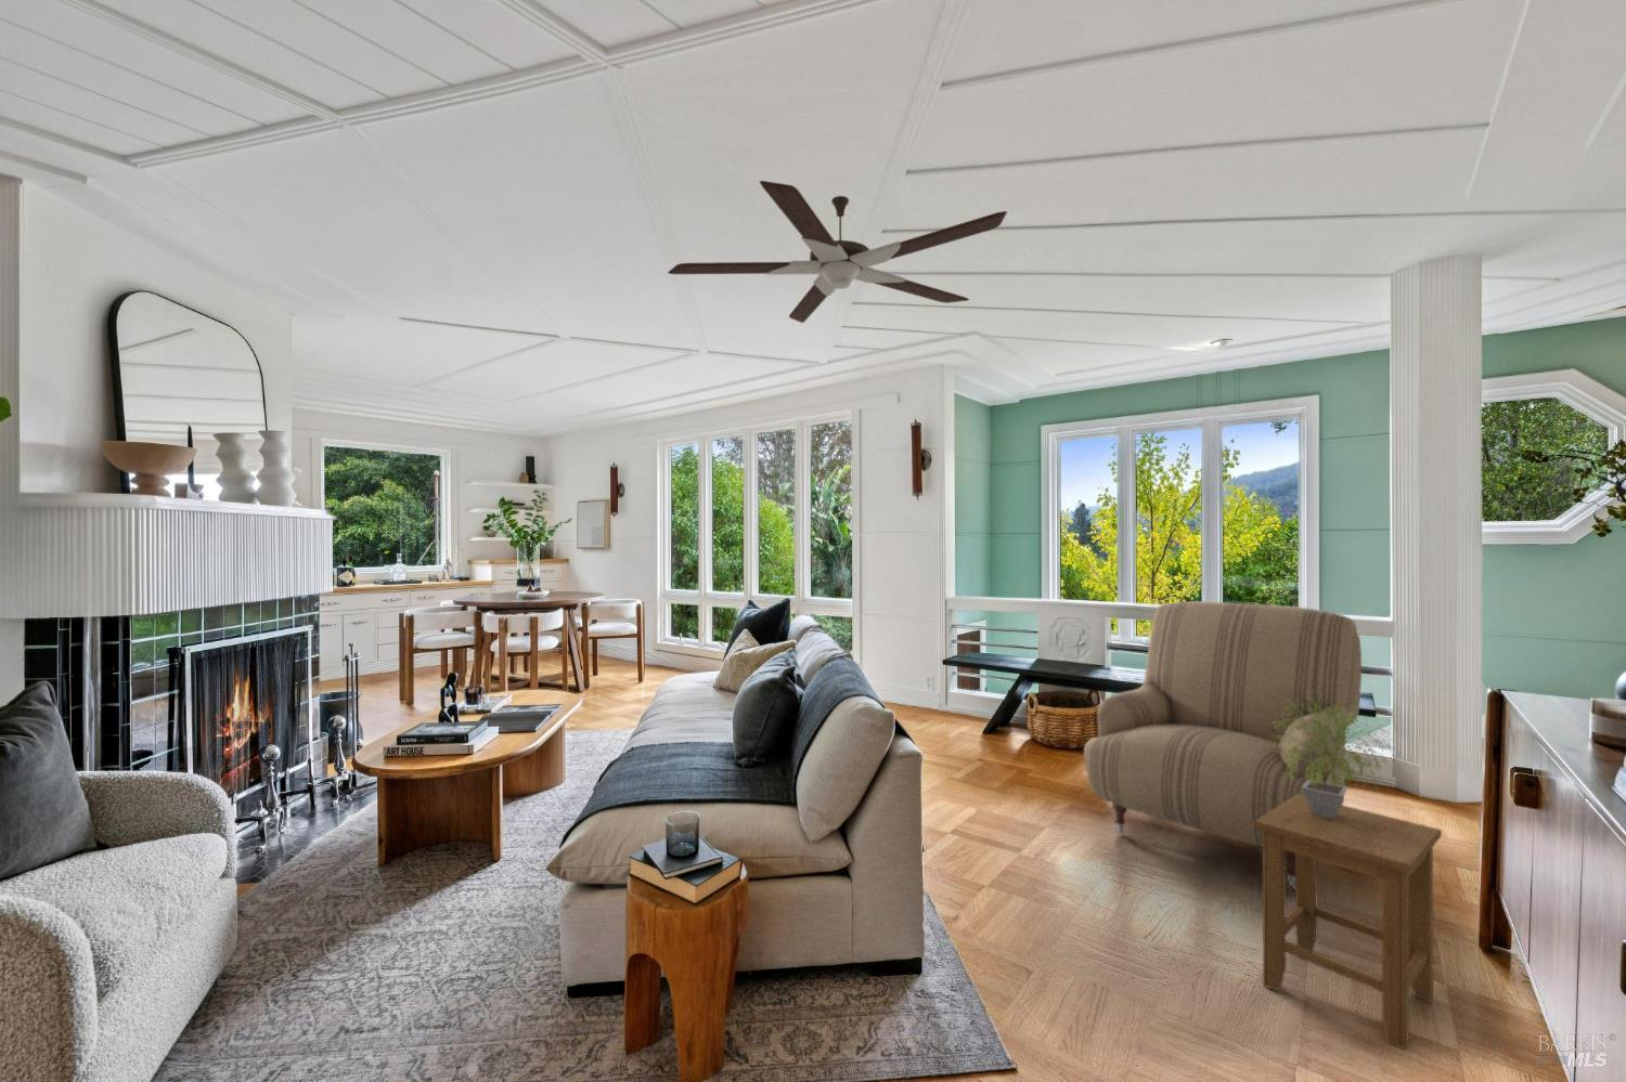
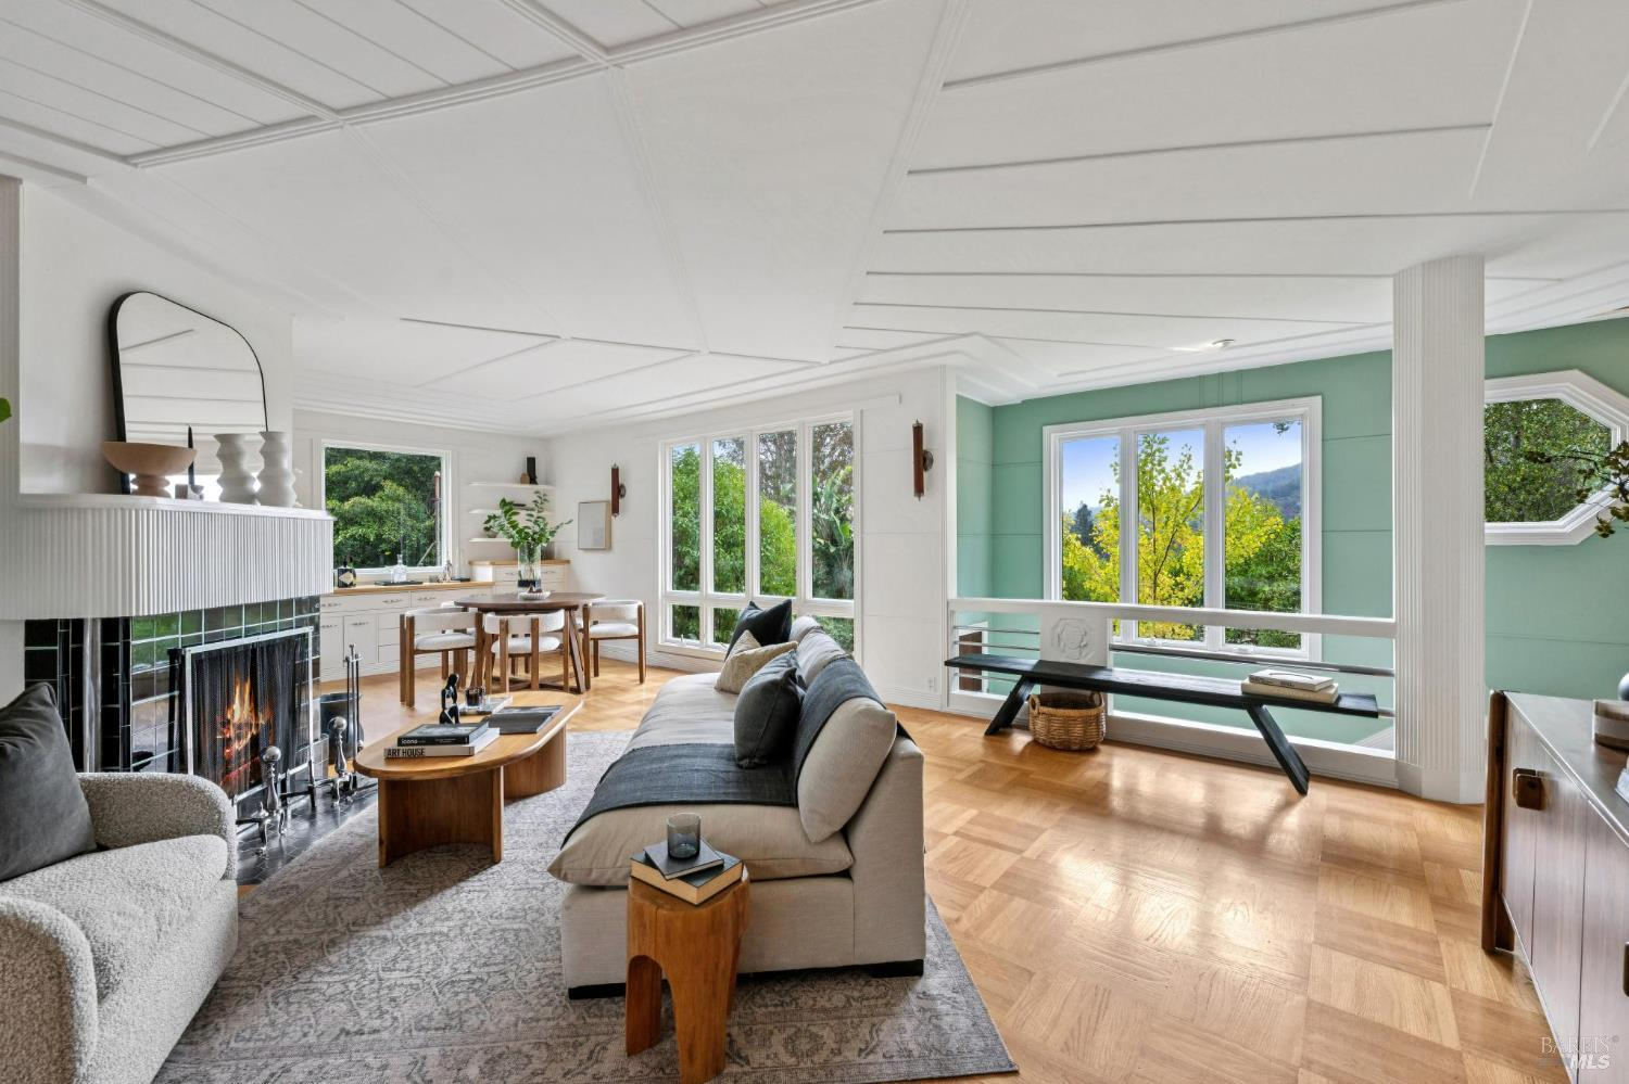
- stool [1254,793,1442,1049]
- chair [1082,600,1363,890]
- potted plant [1271,691,1401,820]
- ceiling fan [667,180,1009,324]
